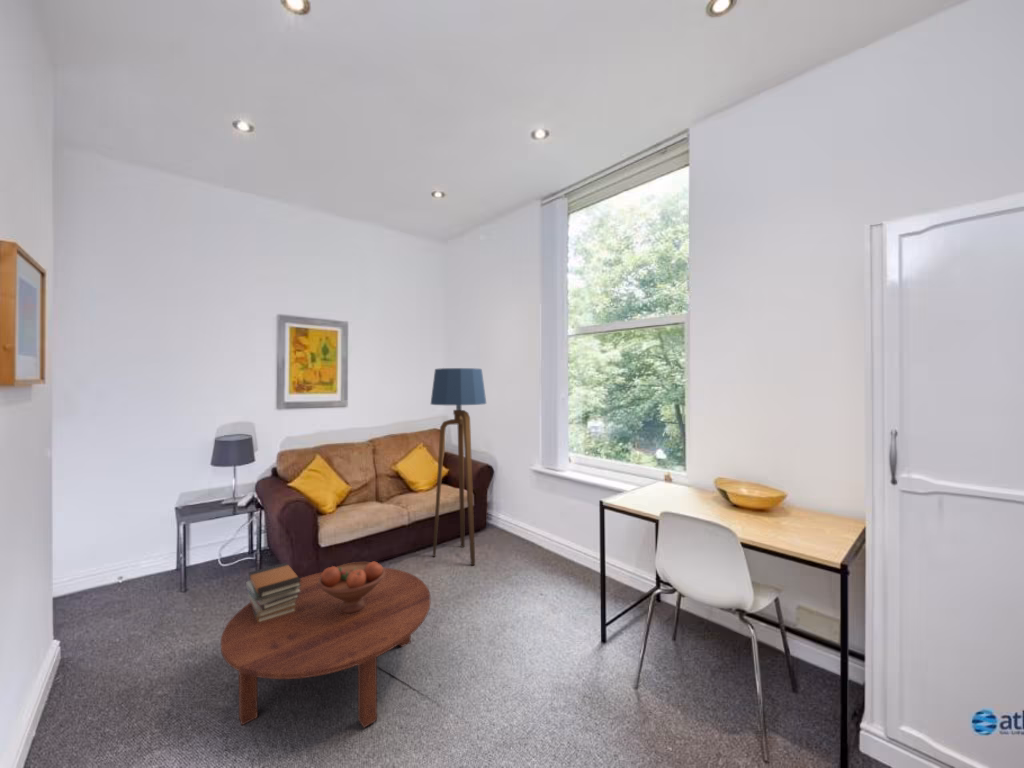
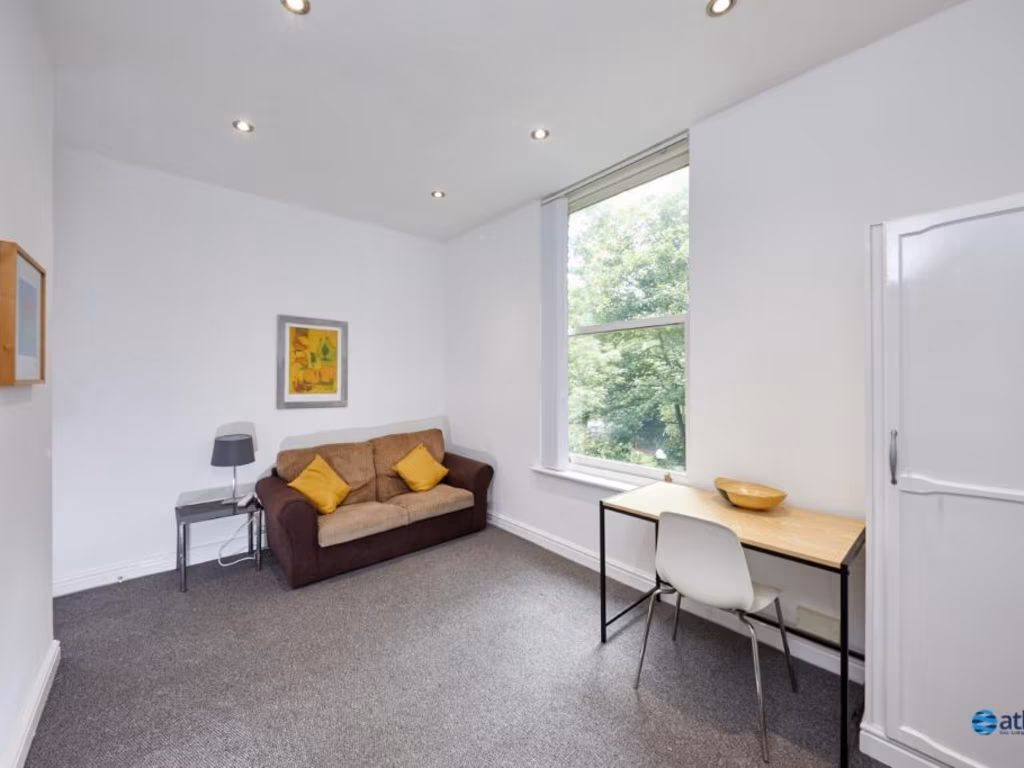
- fruit bowl [318,561,385,614]
- coffee table [220,566,431,729]
- floor lamp [430,367,487,567]
- book stack [246,562,301,623]
